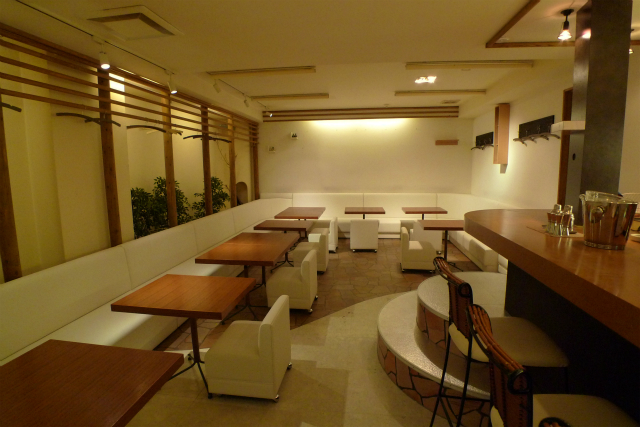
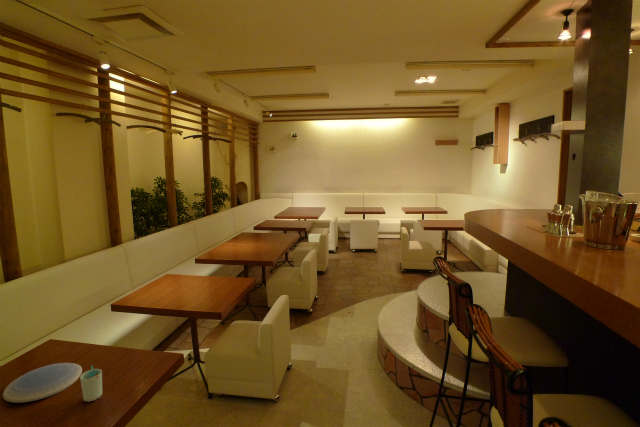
+ plate [2,362,83,403]
+ cup [79,365,103,403]
